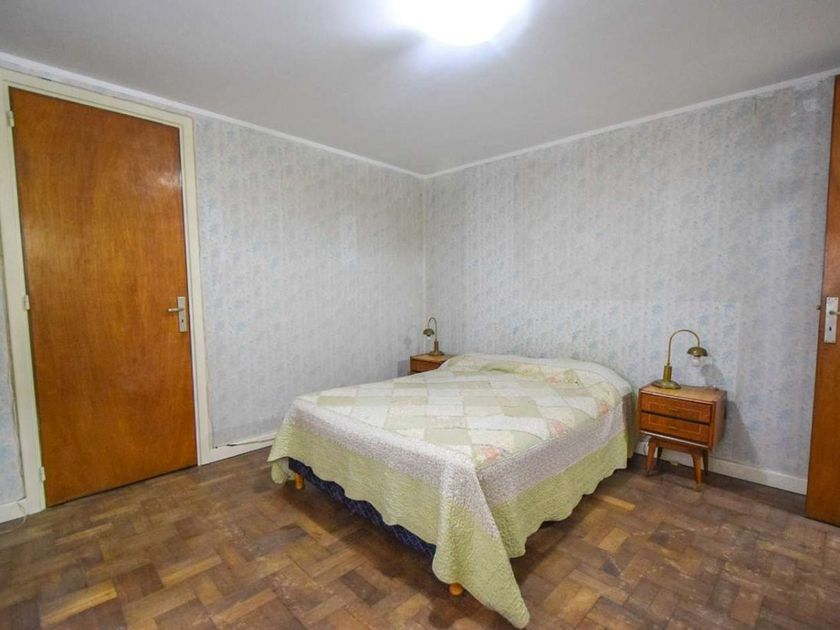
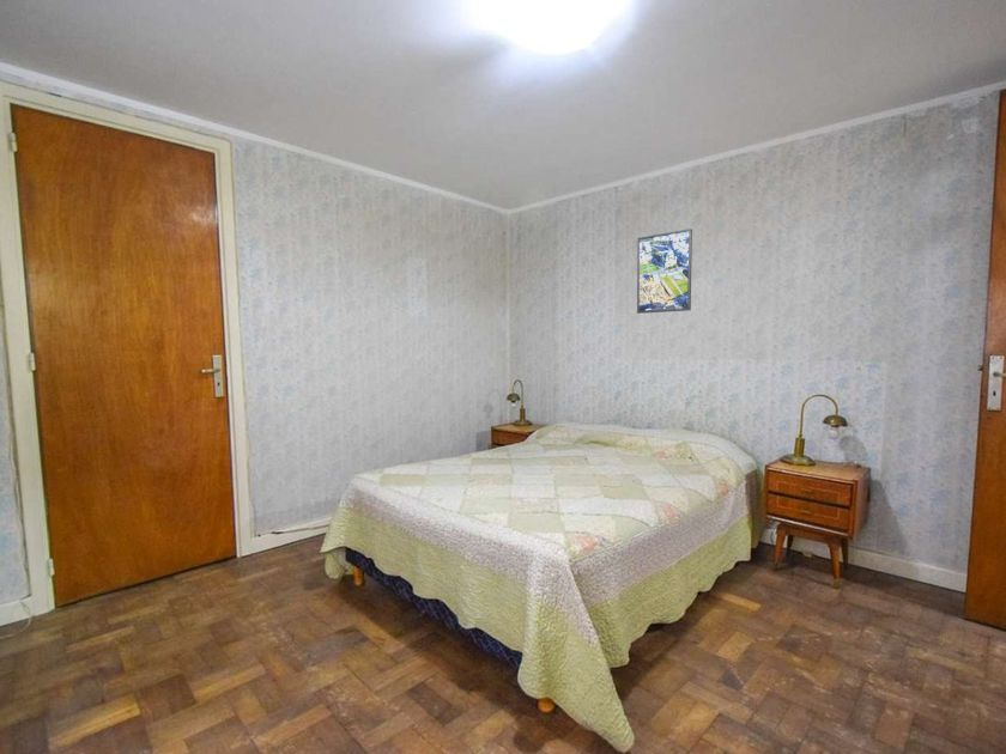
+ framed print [636,227,693,315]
